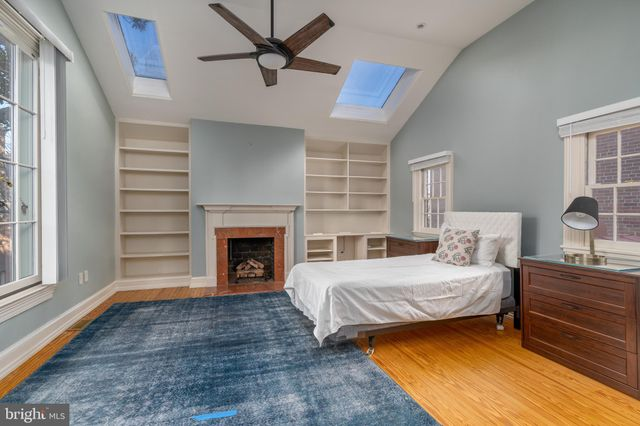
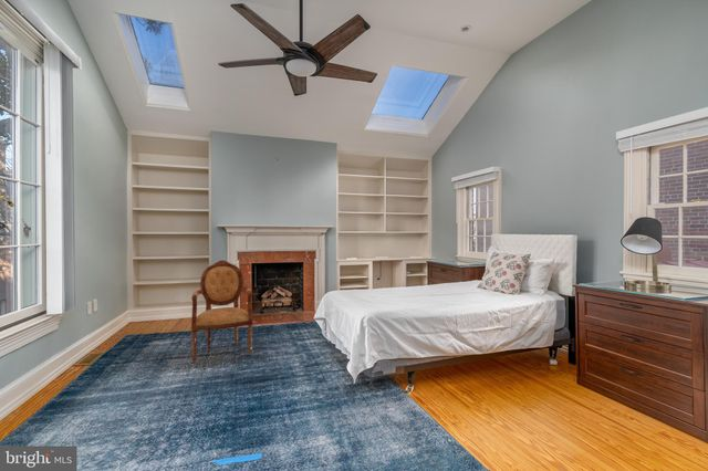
+ armchair [190,259,253,364]
